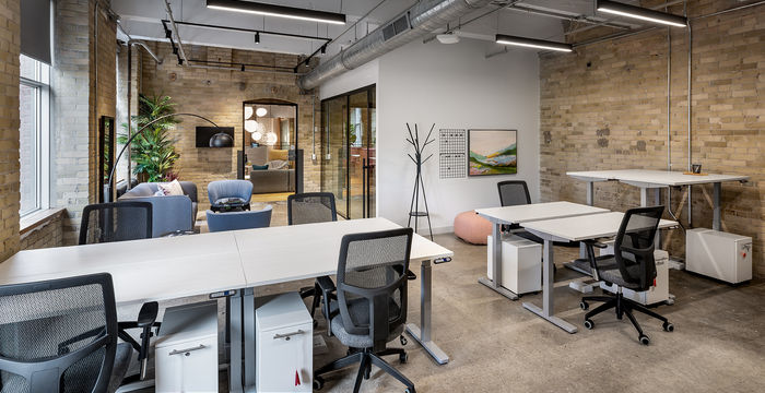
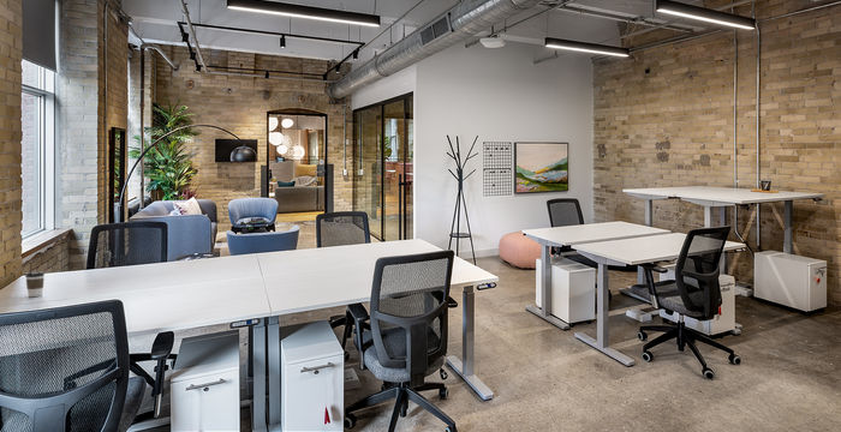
+ coffee cup [24,271,46,298]
